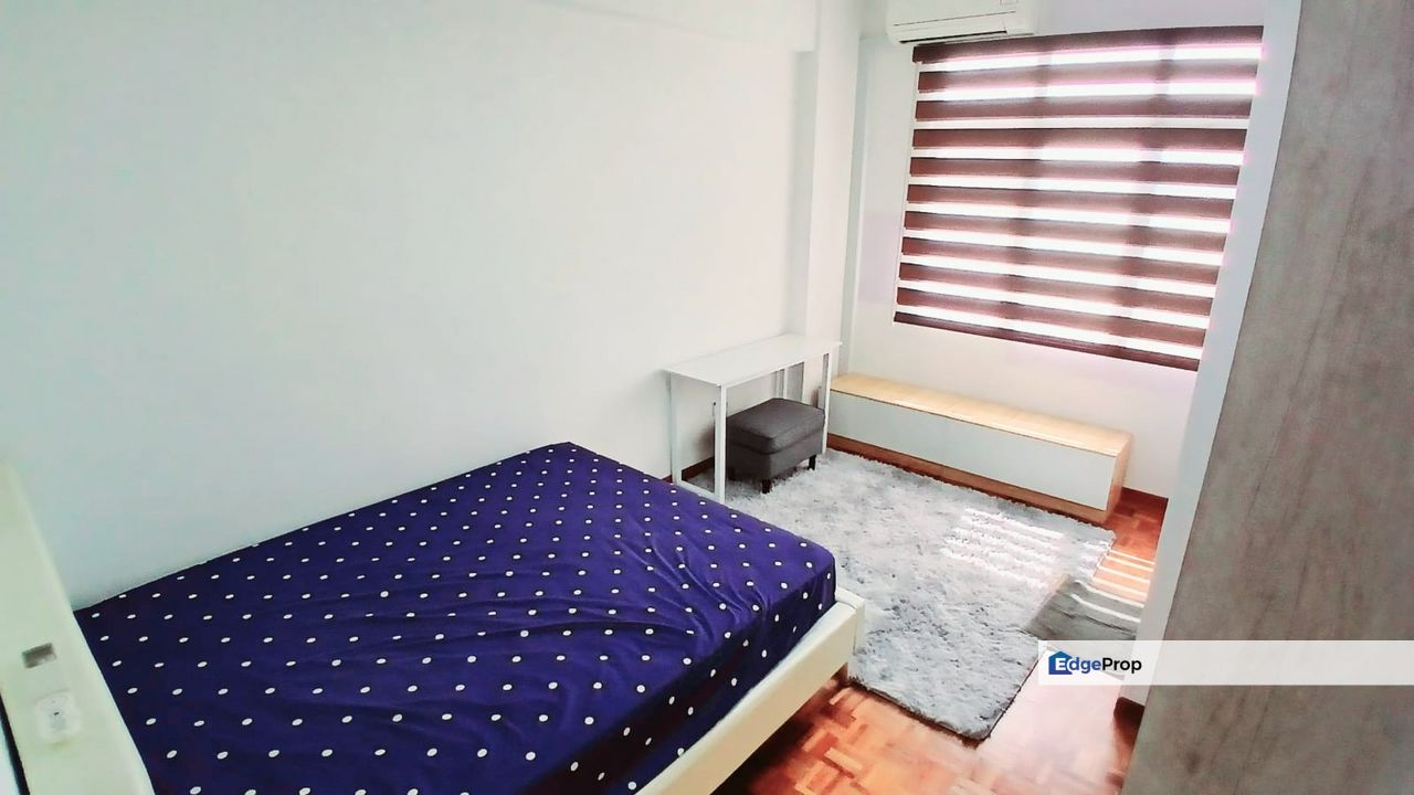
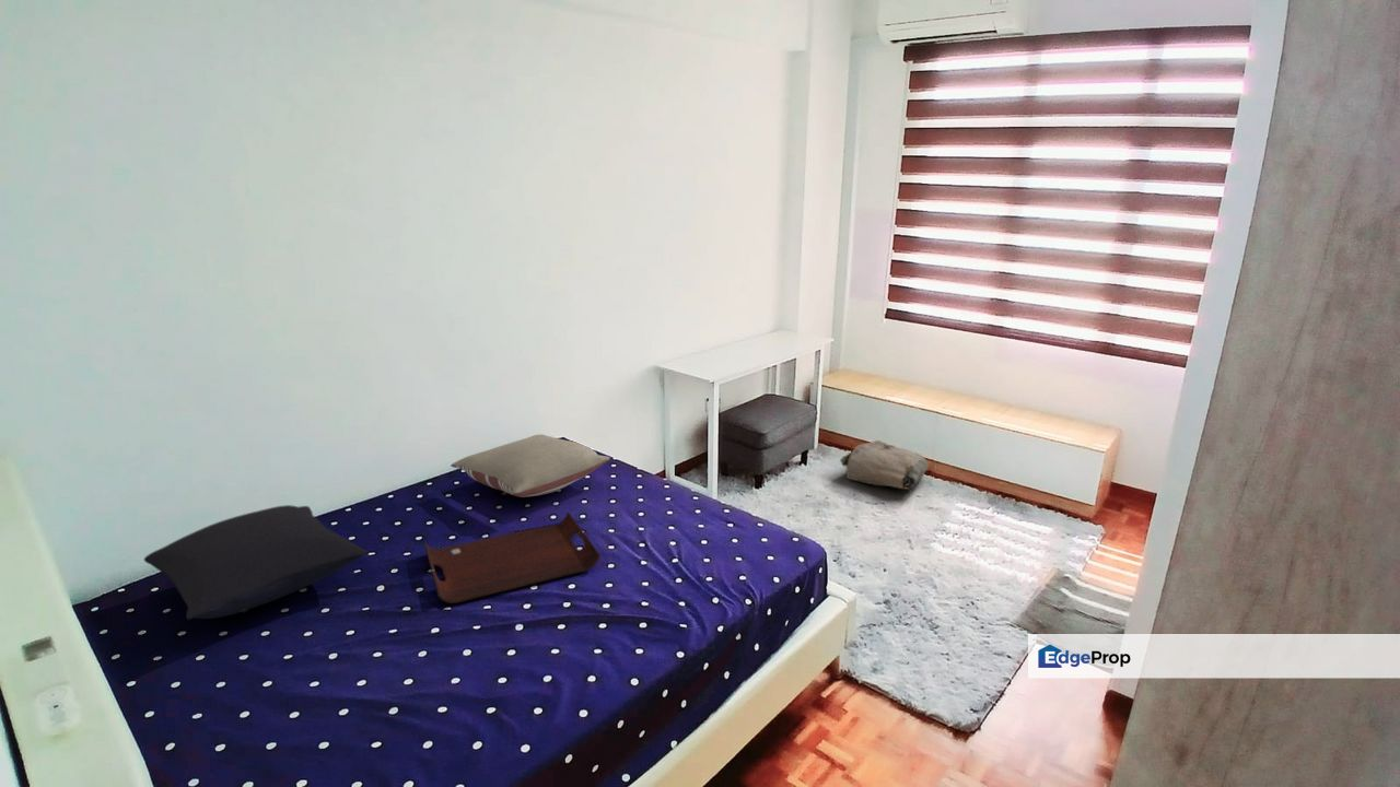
+ pillow [143,504,369,621]
+ serving tray [422,510,602,604]
+ pillow [450,434,611,498]
+ bag [839,439,930,491]
